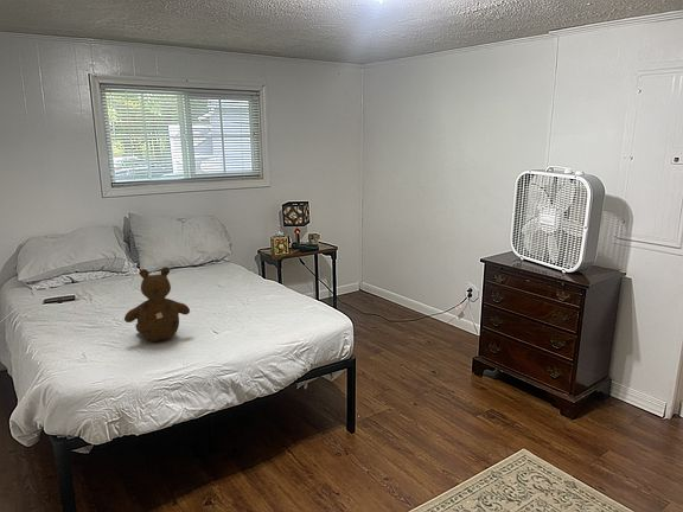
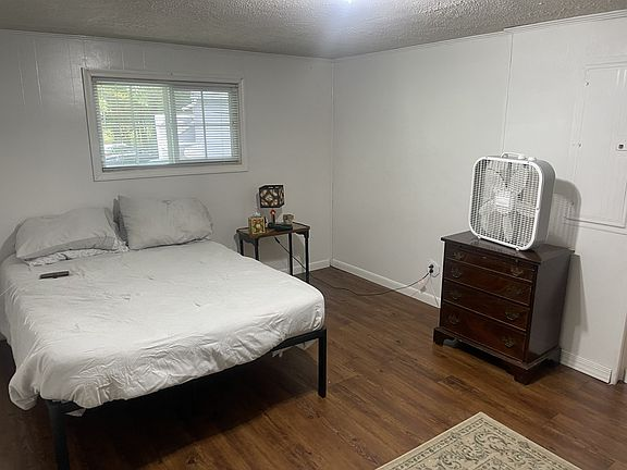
- teddy bear [123,265,191,343]
